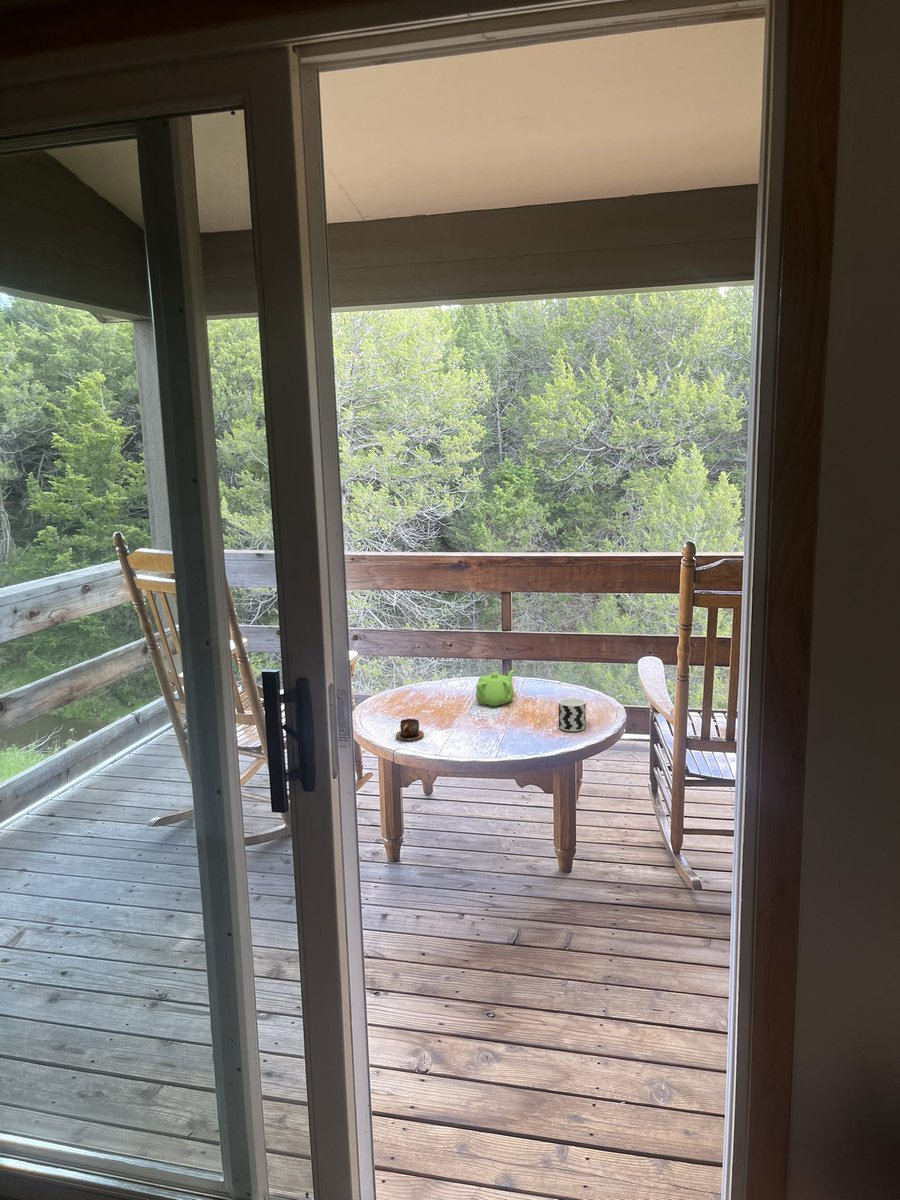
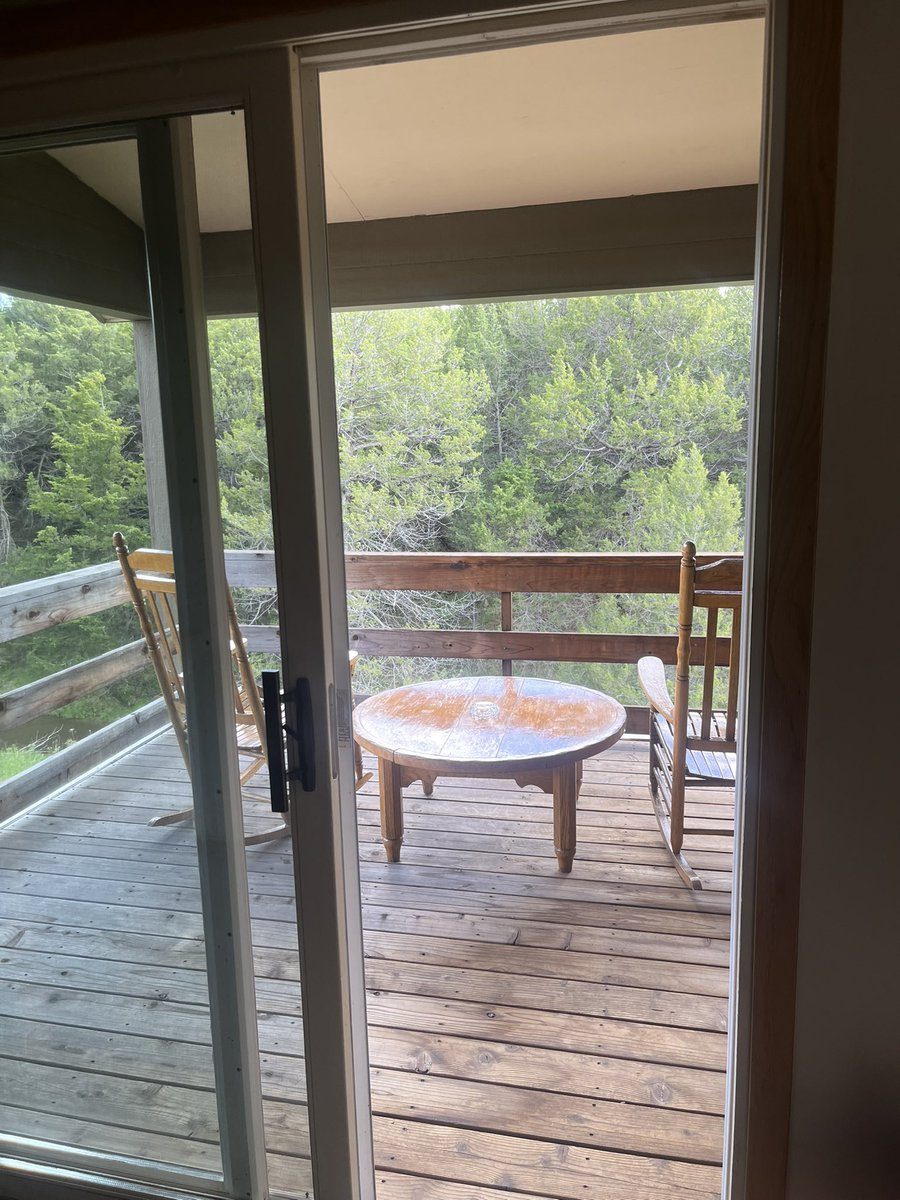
- cup [558,697,587,732]
- cup [395,718,425,741]
- teapot [475,669,516,707]
